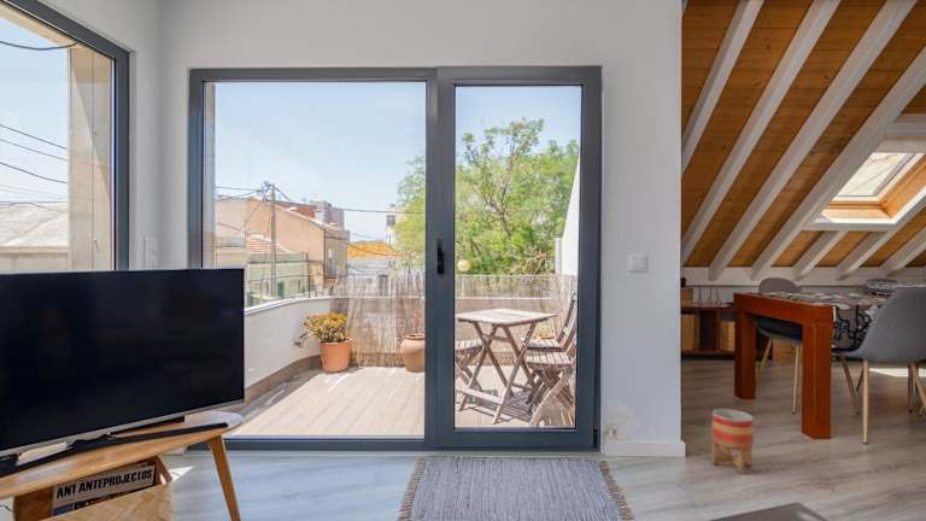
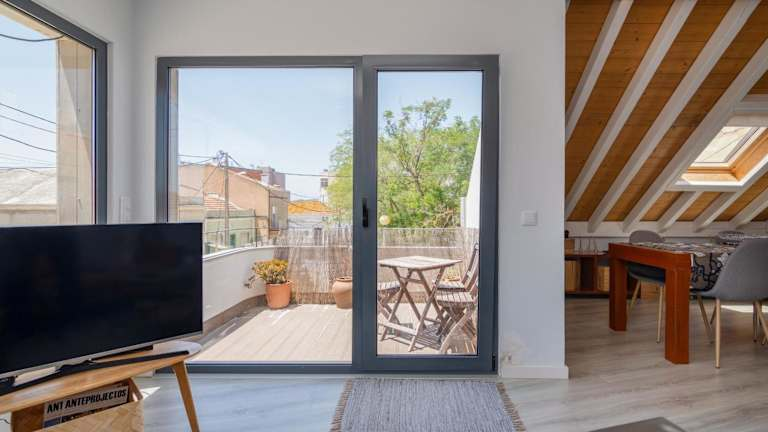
- planter [711,408,755,474]
